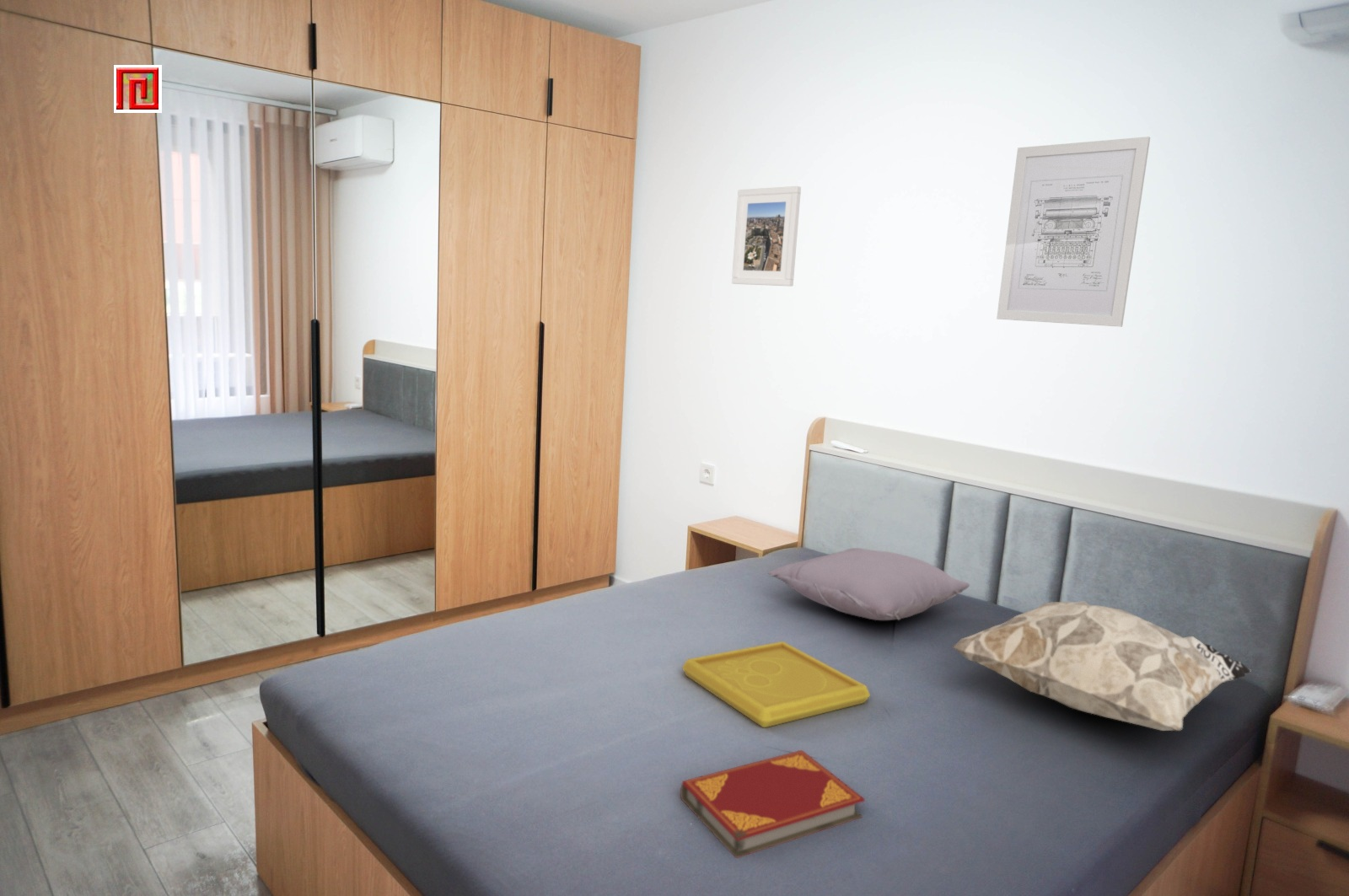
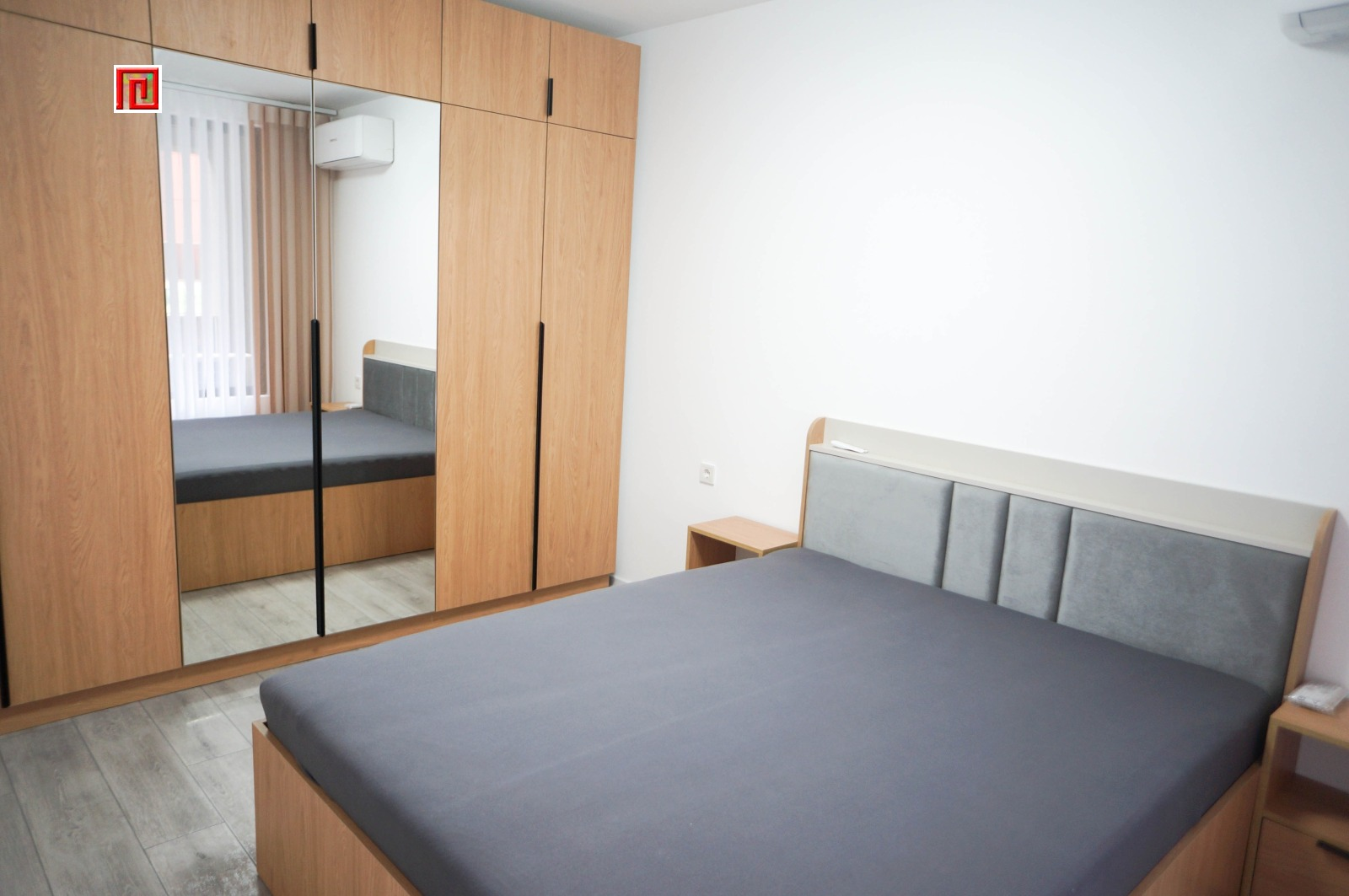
- serving tray [681,641,871,728]
- decorative pillow [952,600,1252,732]
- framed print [731,185,802,287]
- pillow [767,547,970,621]
- hardback book [680,749,866,859]
- wall art [996,136,1151,328]
